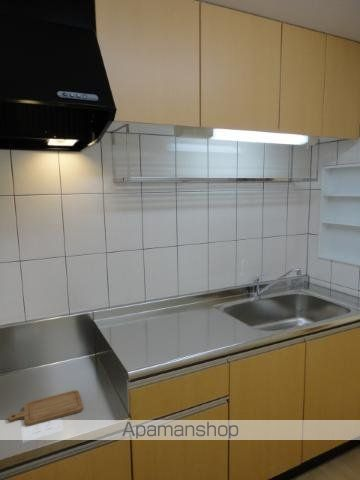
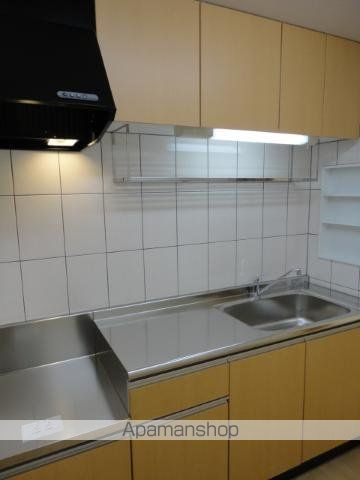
- chopping board [8,389,84,427]
